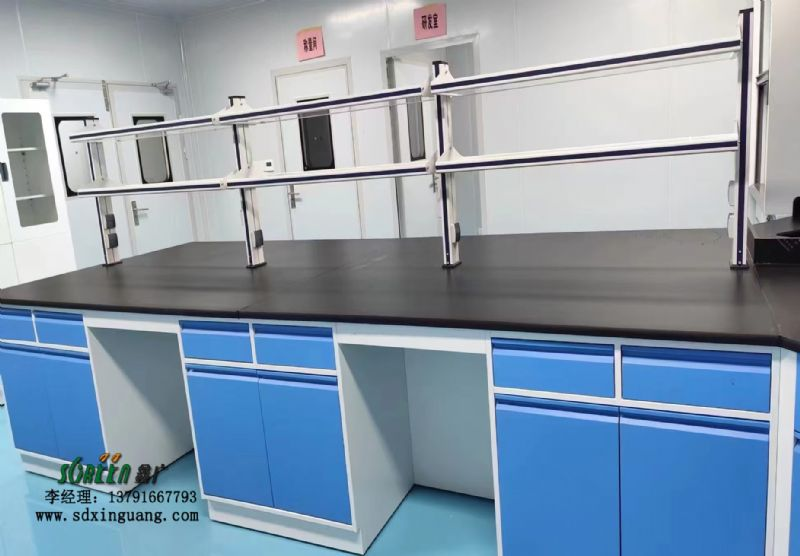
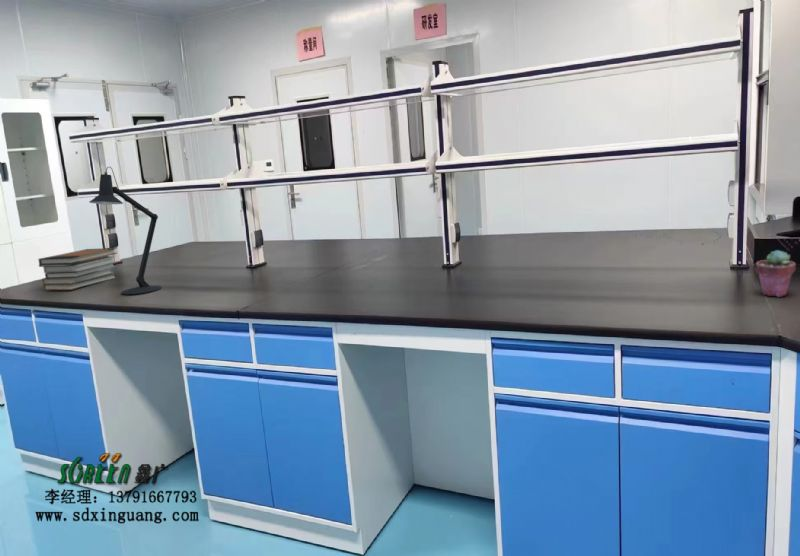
+ desk lamp [89,166,163,296]
+ book stack [37,247,118,291]
+ potted succulent [755,249,797,297]
